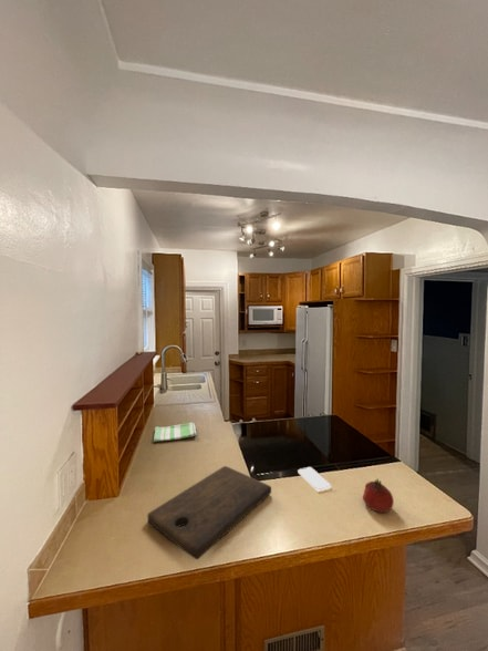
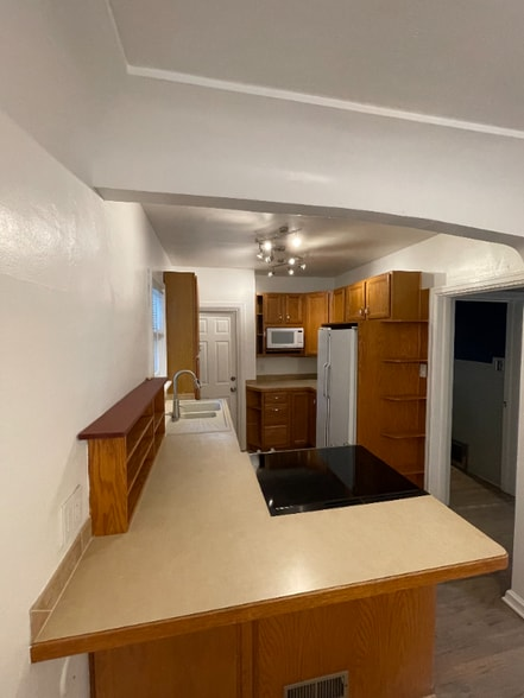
- cutting board [146,465,272,560]
- fruit [362,478,395,514]
- smartphone [297,466,332,492]
- dish towel [153,422,197,443]
